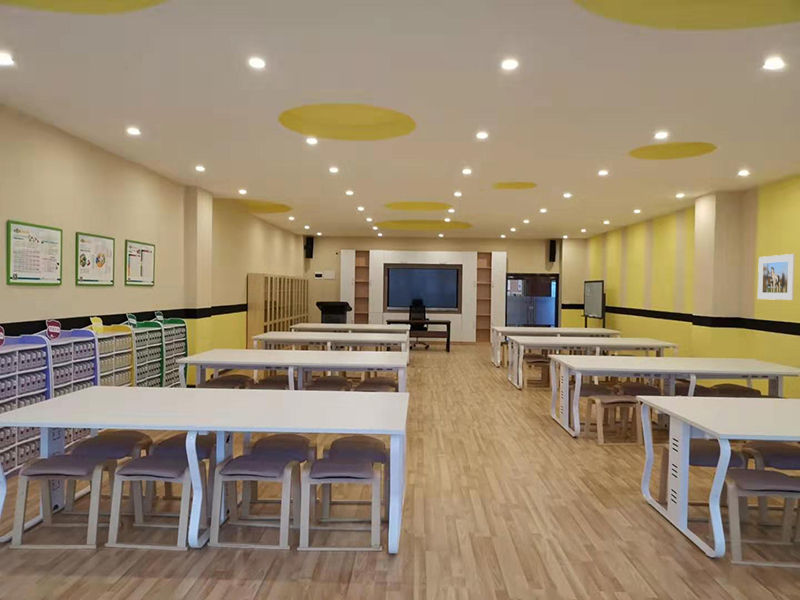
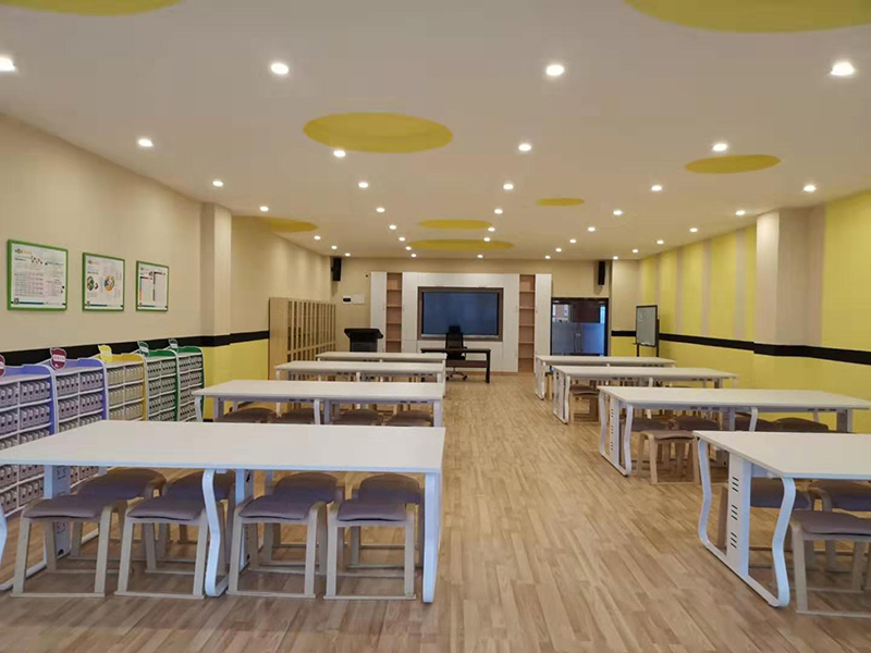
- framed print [757,253,796,301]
